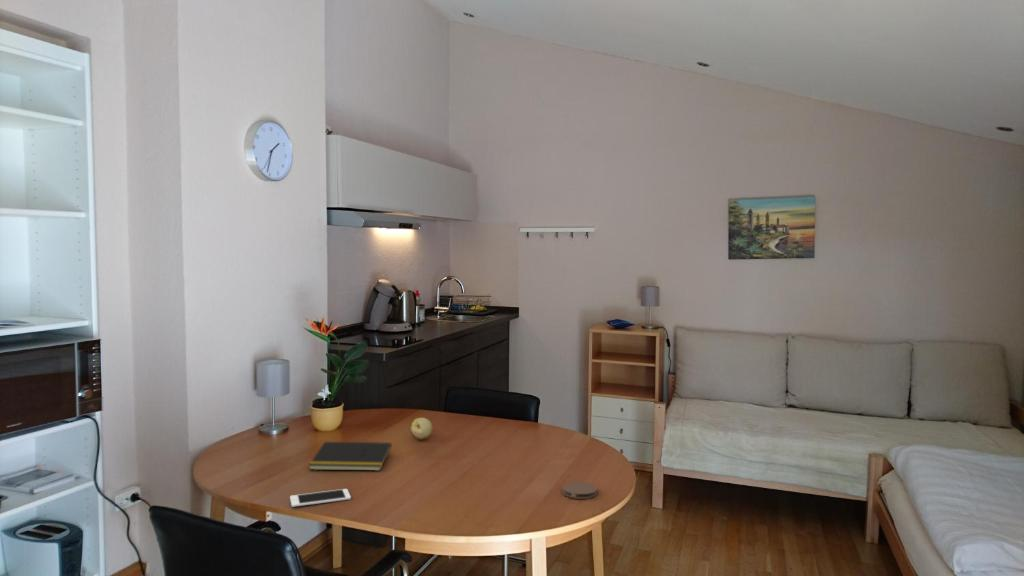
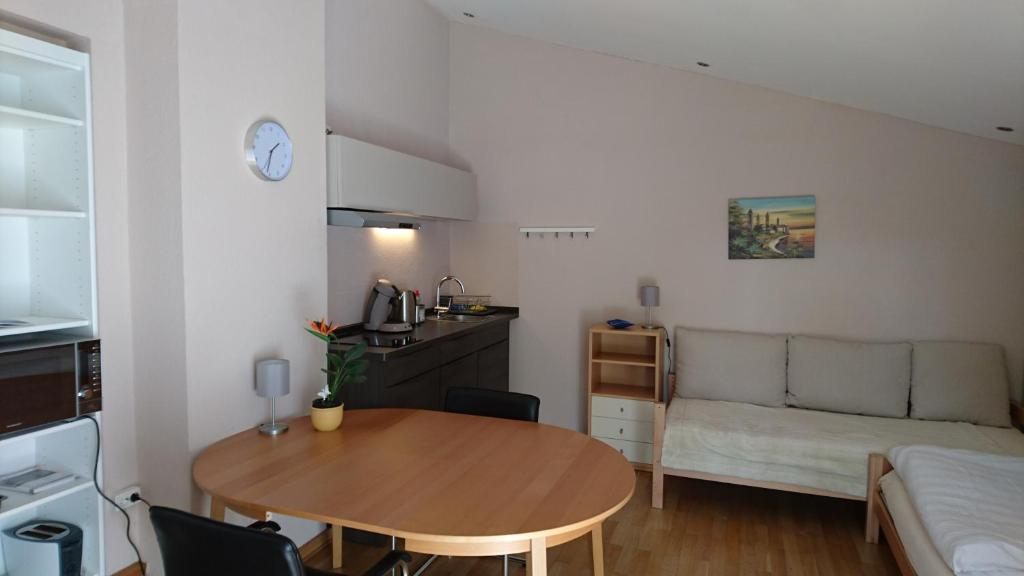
- fruit [409,417,433,441]
- coaster [561,481,598,500]
- notepad [307,441,392,472]
- cell phone [289,488,352,508]
